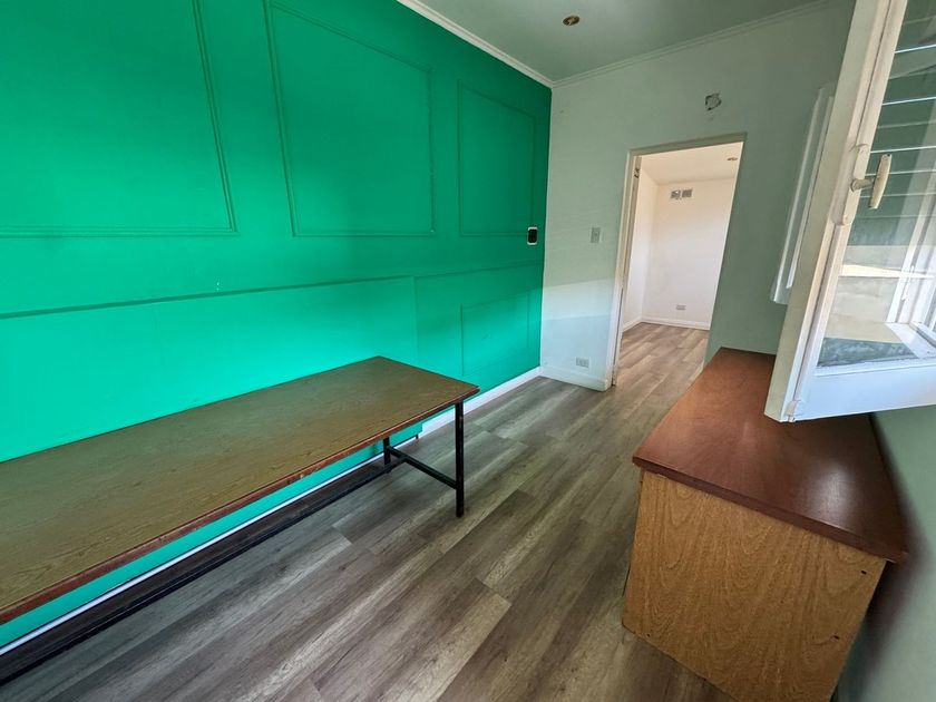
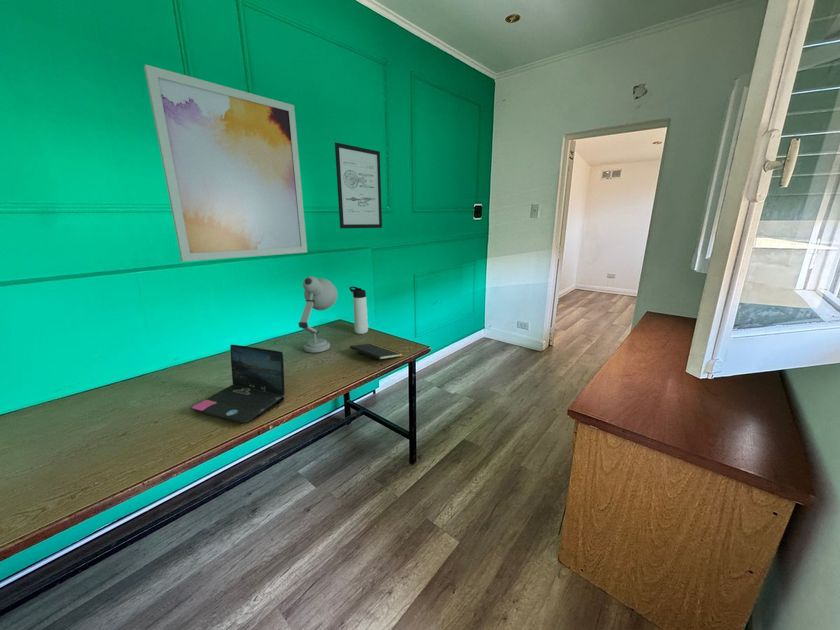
+ wall art [143,63,308,262]
+ notepad [349,343,404,367]
+ laptop [189,343,286,424]
+ desk lamp [297,275,339,354]
+ thermos bottle [348,285,369,335]
+ wall art [334,141,383,229]
